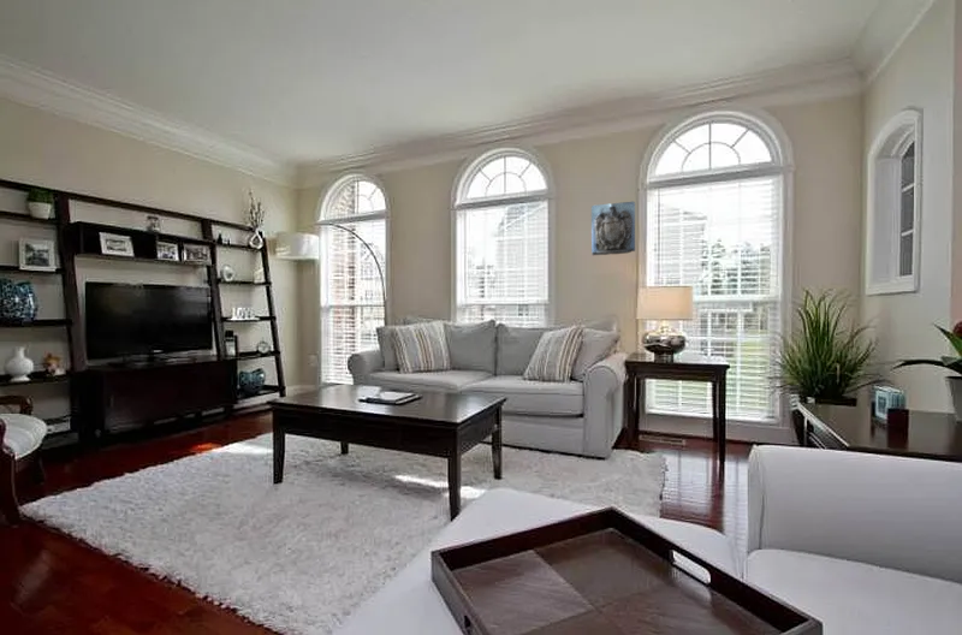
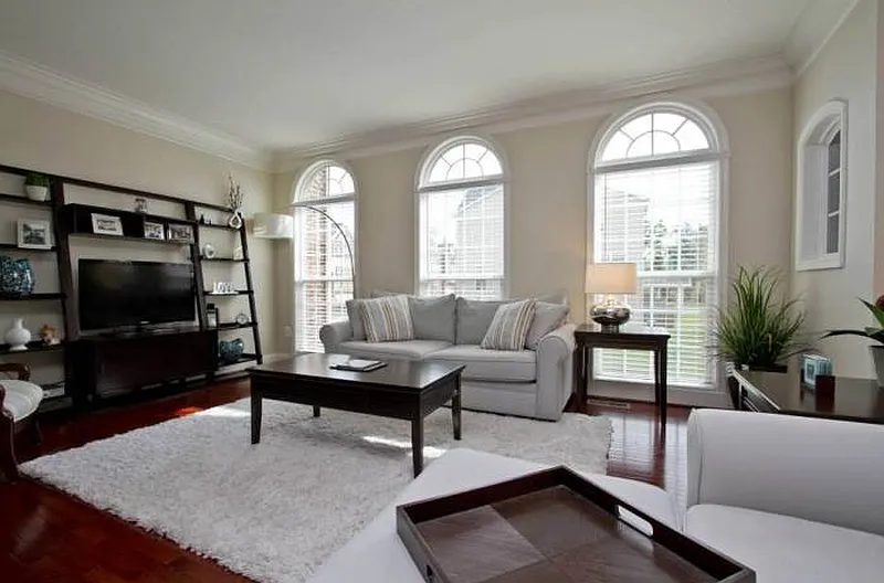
- wall sculpture [590,201,636,256]
